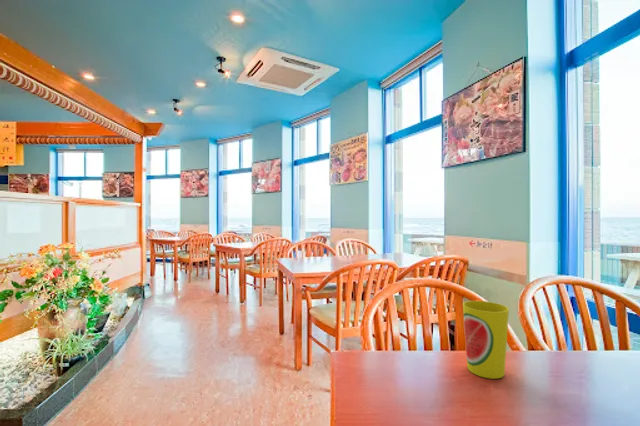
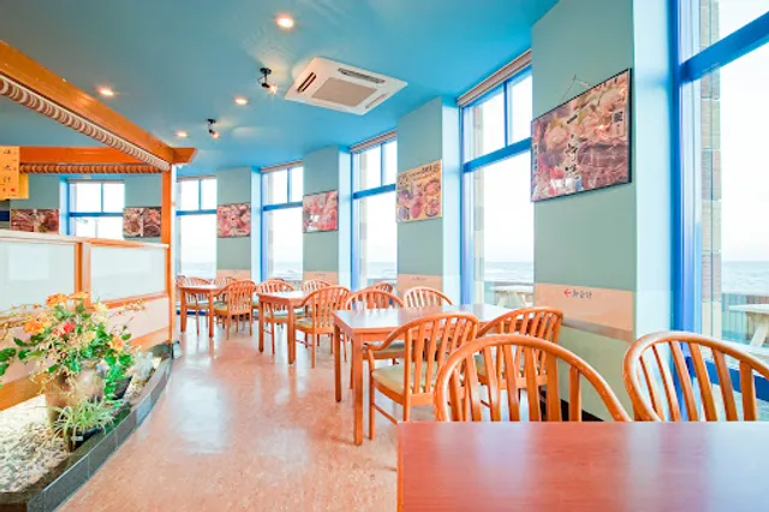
- cup [462,300,510,380]
